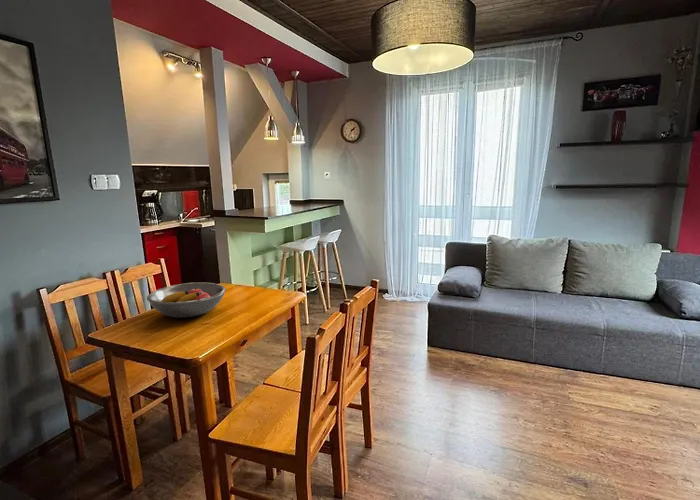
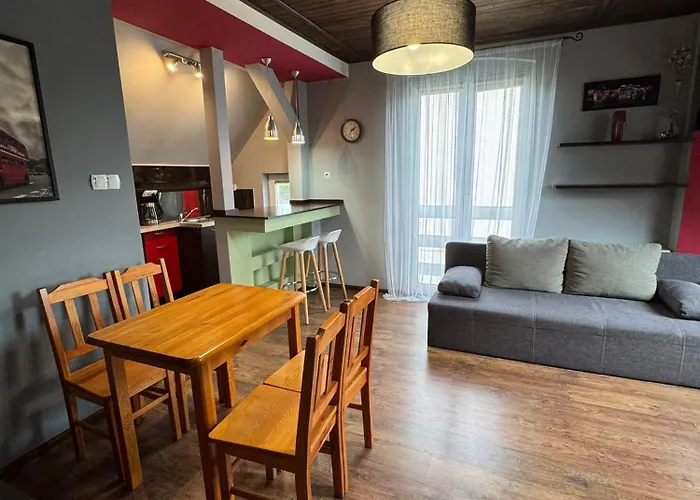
- fruit bowl [146,282,227,319]
